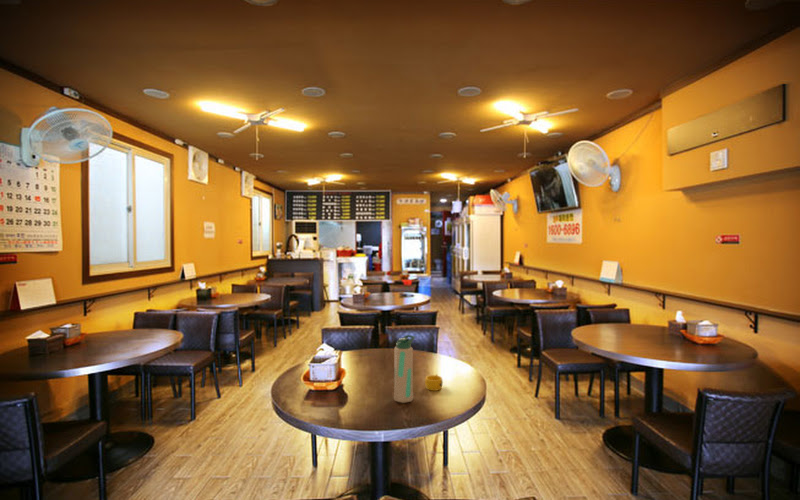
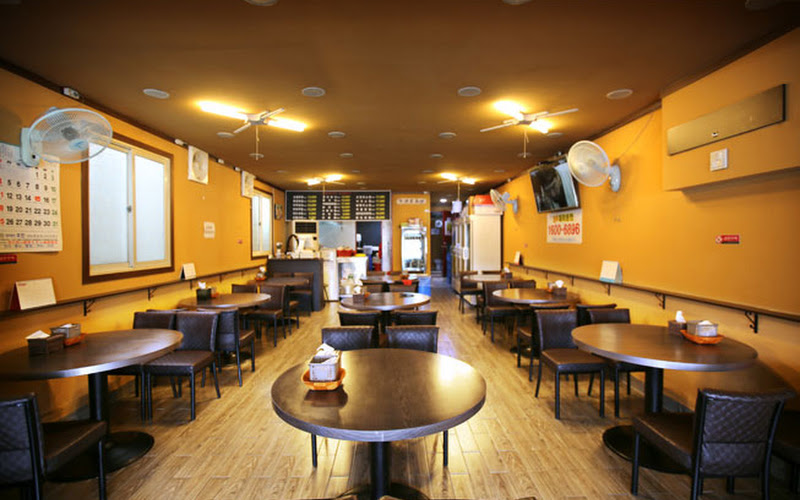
- water bottle [393,334,416,404]
- cup [424,373,444,392]
